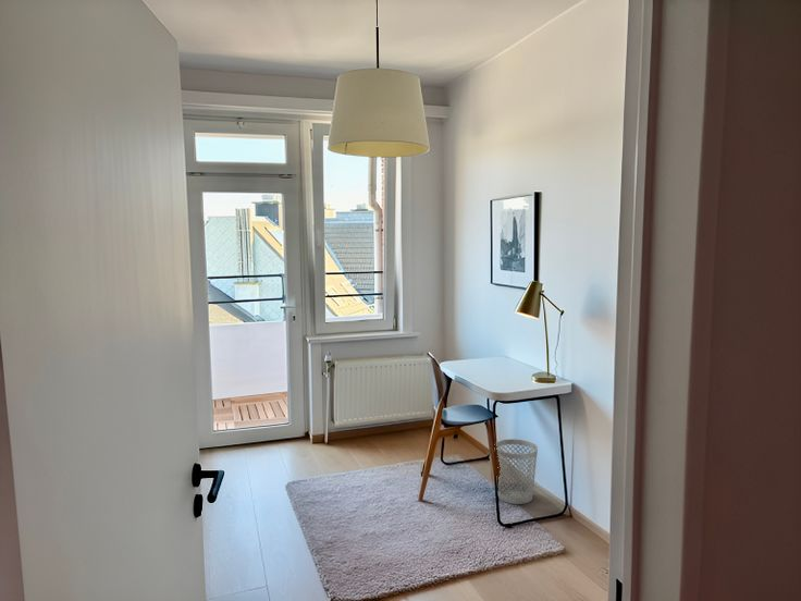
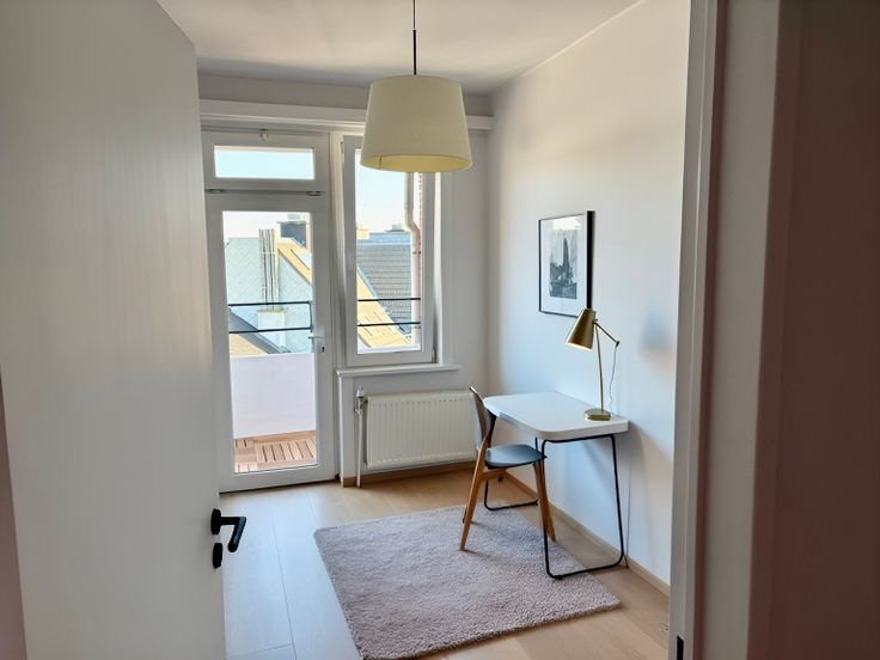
- wastebasket [495,438,539,505]
